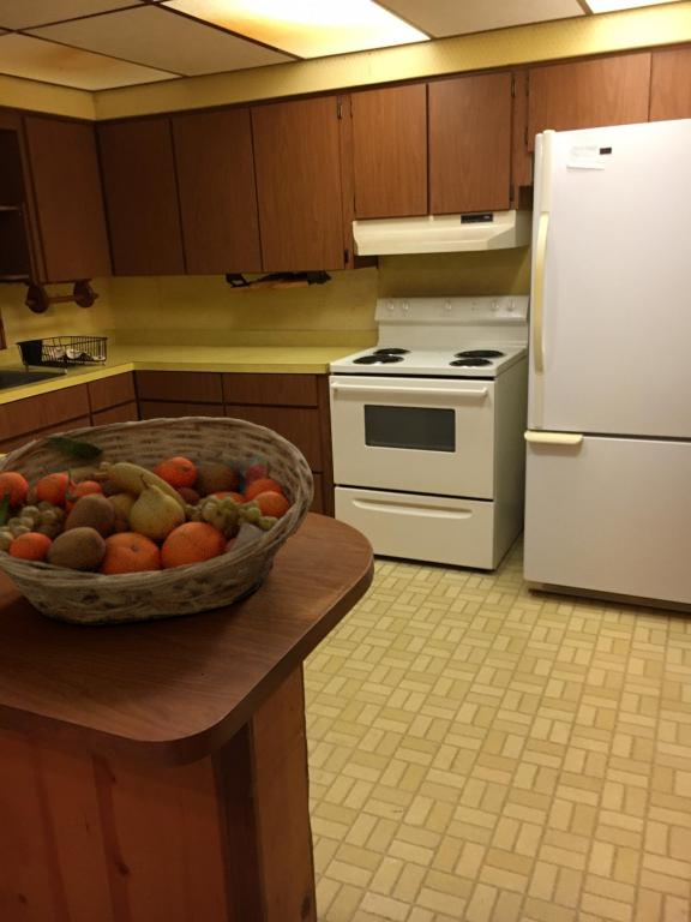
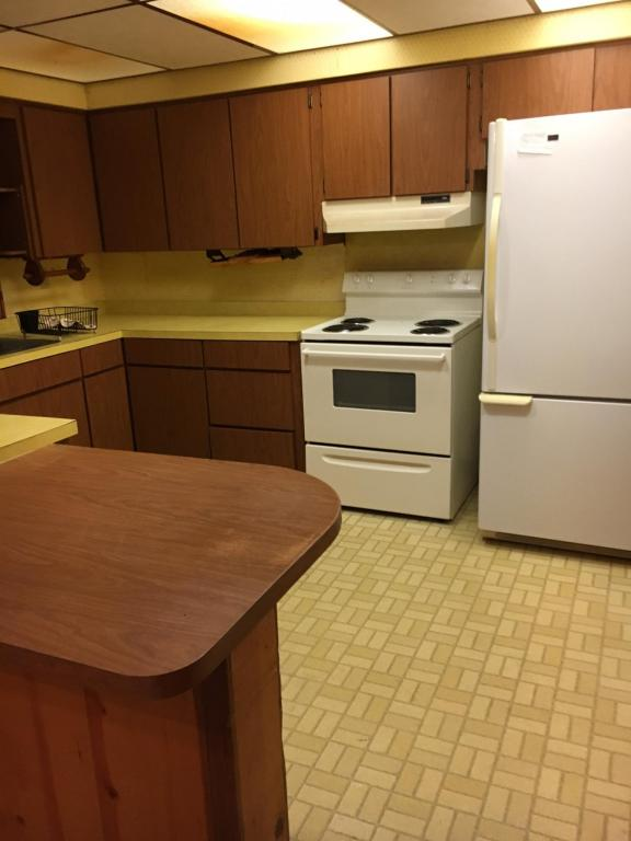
- fruit basket [0,415,316,627]
